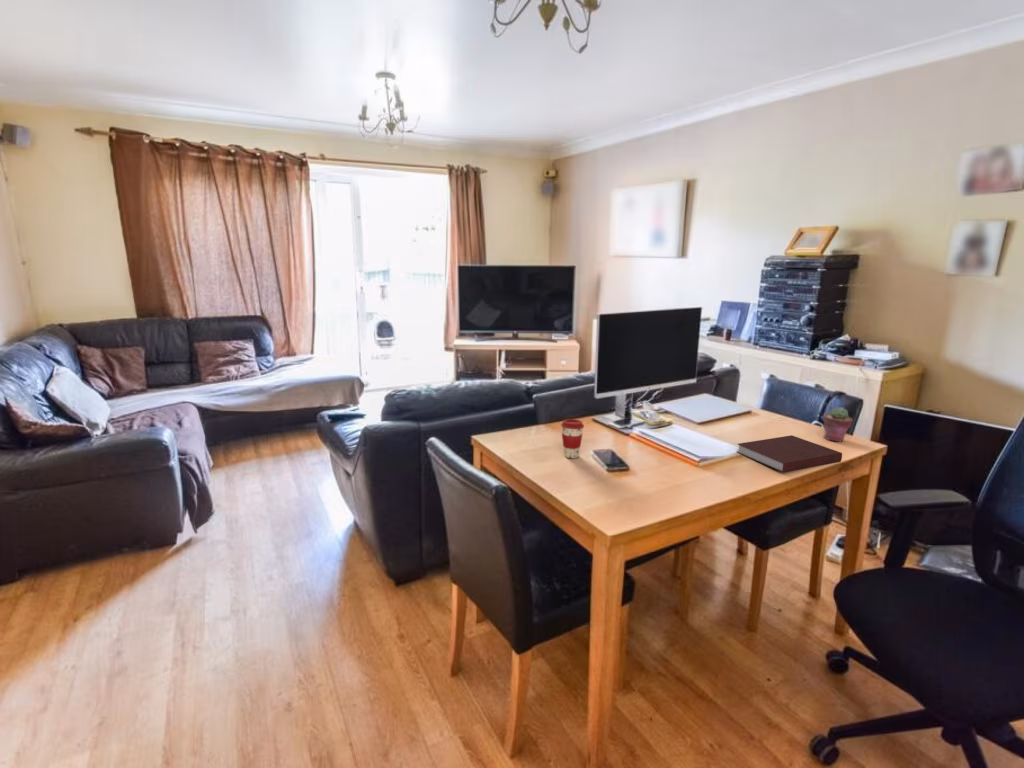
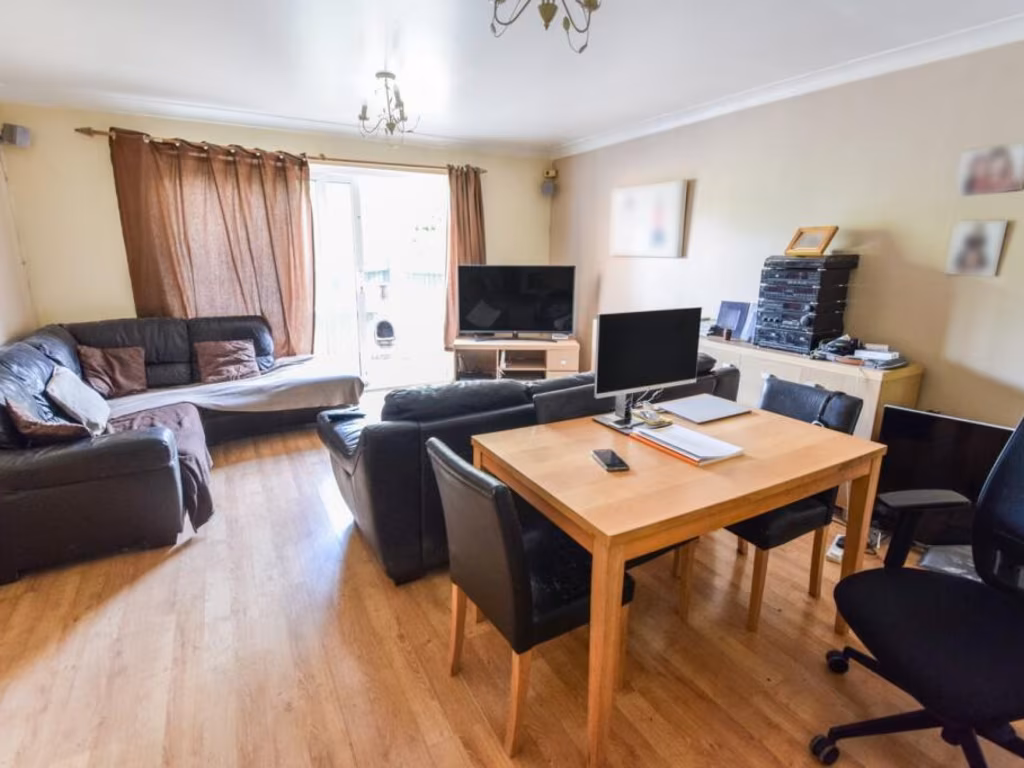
- potted succulent [822,406,854,442]
- coffee cup [560,418,585,459]
- notebook [736,434,843,474]
